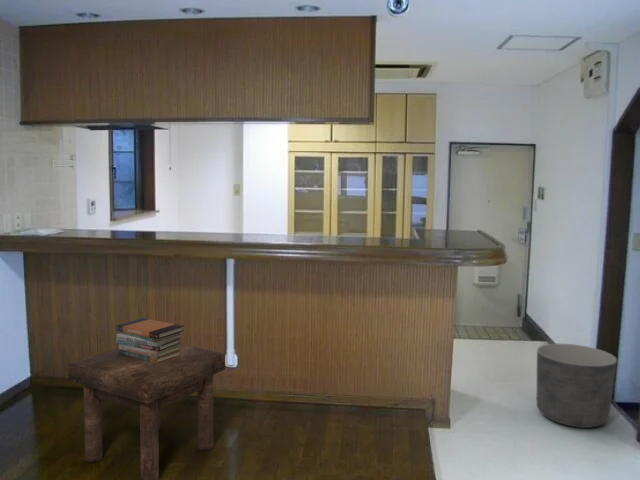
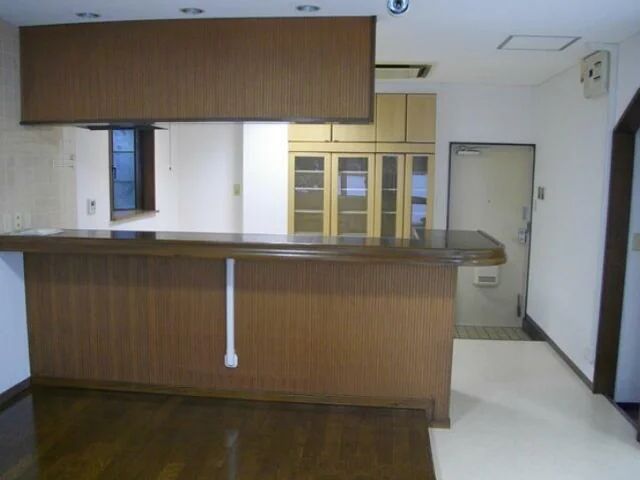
- stool [67,343,226,480]
- book stack [115,317,185,363]
- planter [536,343,618,429]
